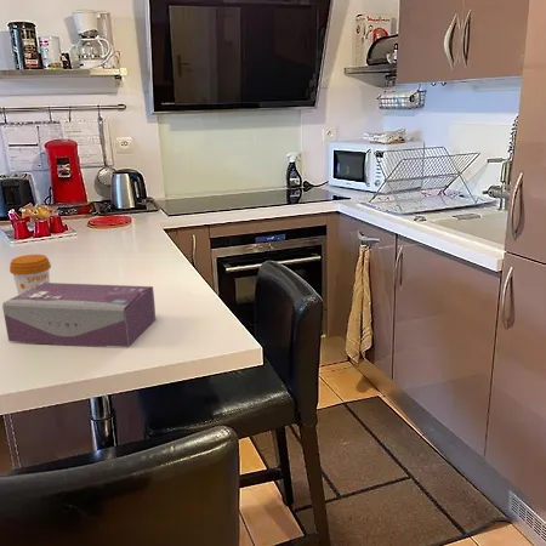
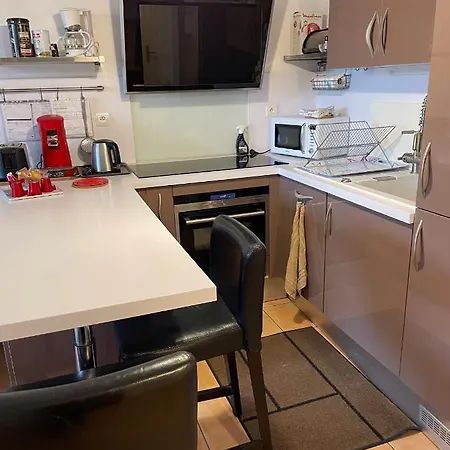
- coffee cup [8,254,52,295]
- tissue box [1,281,157,349]
